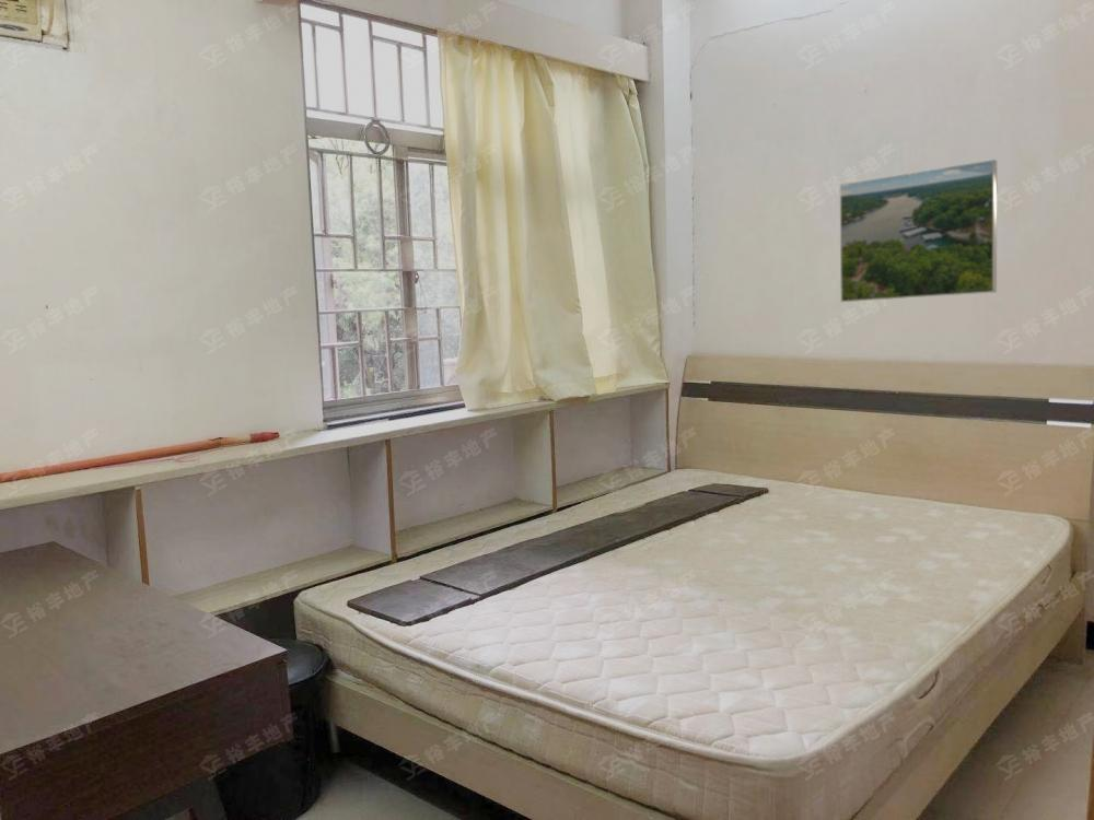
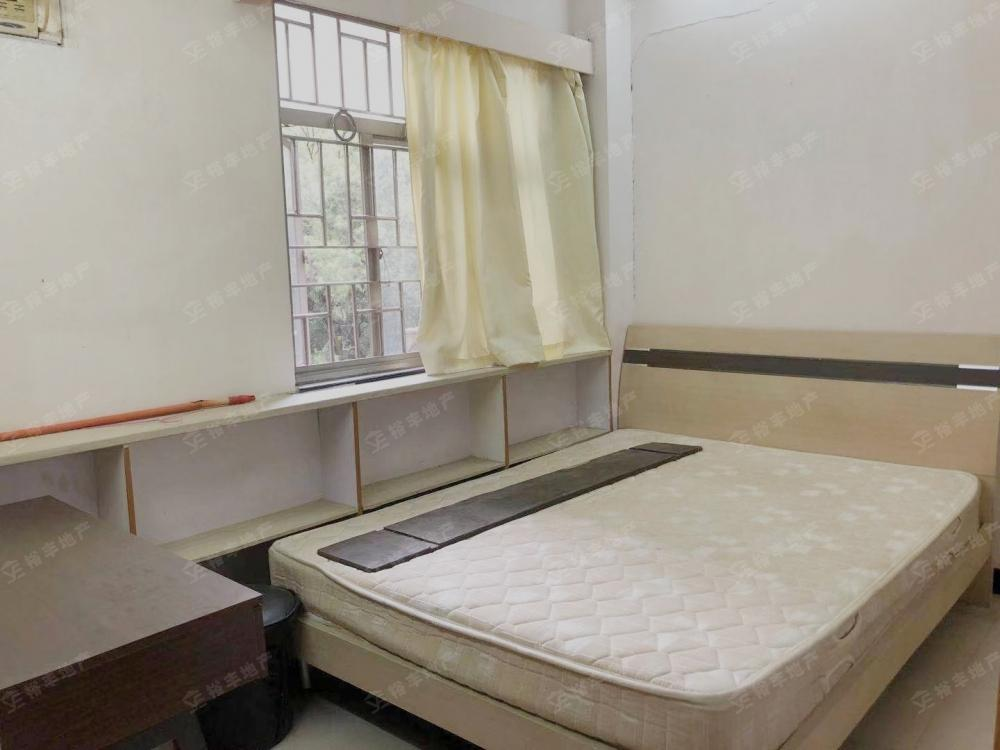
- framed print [839,159,998,303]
